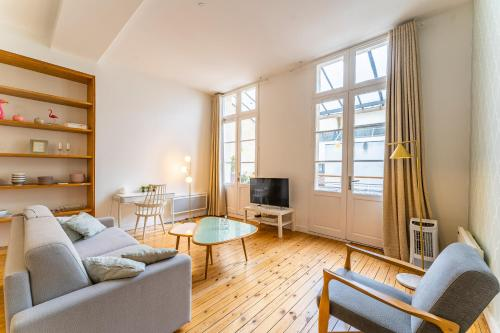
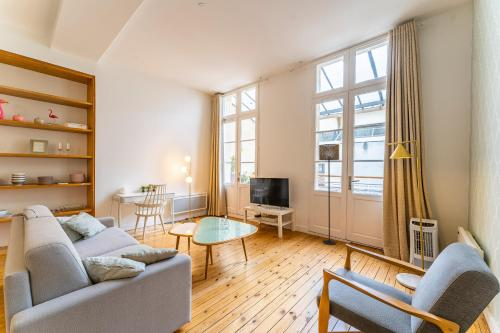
+ floor lamp [318,143,340,246]
